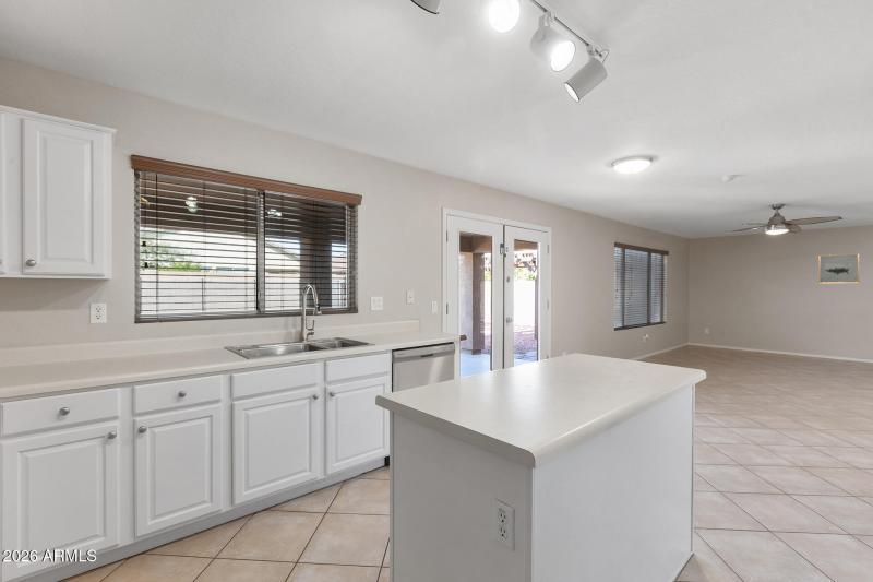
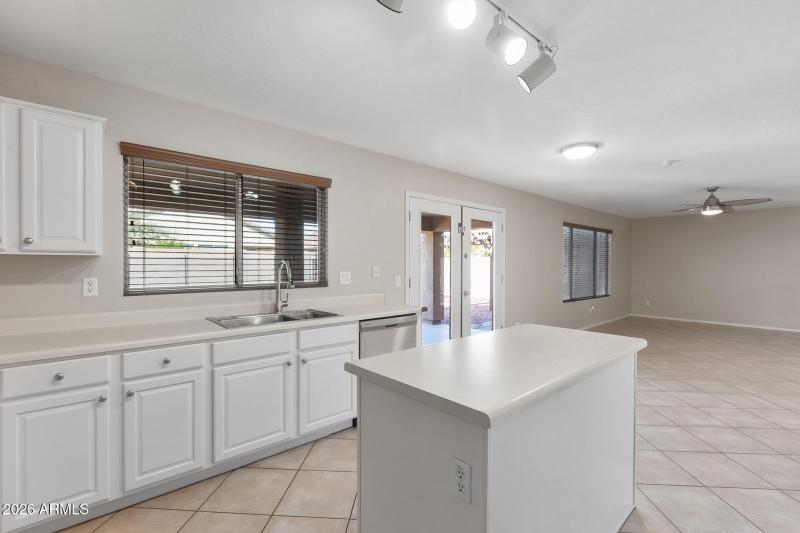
- wall art [817,252,860,285]
